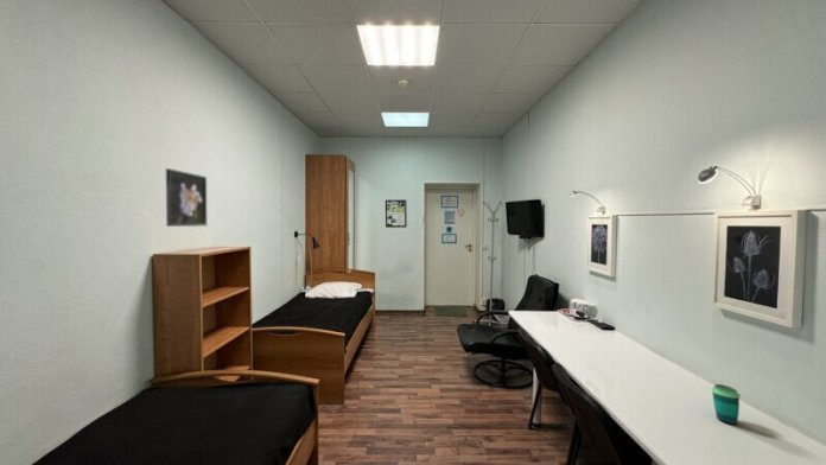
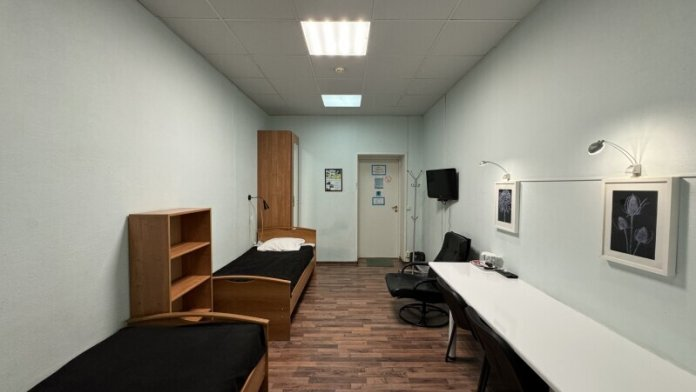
- cup [710,383,742,426]
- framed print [165,167,208,228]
